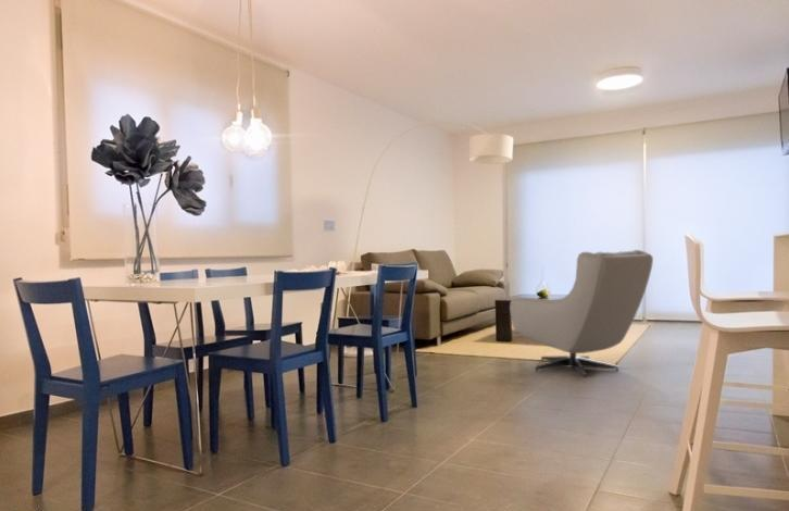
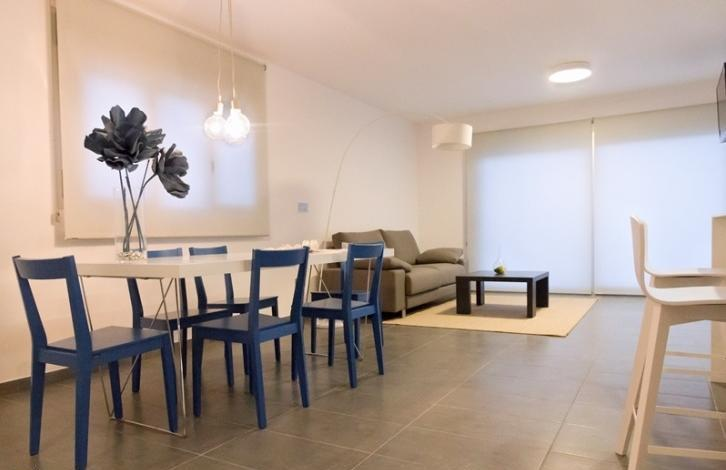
- armchair [509,249,654,378]
